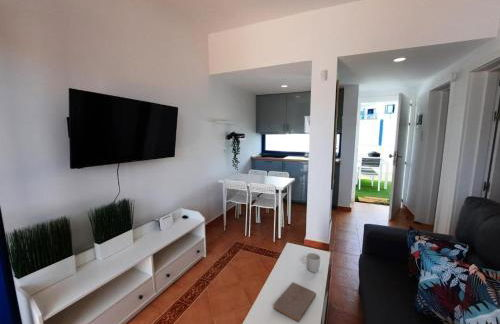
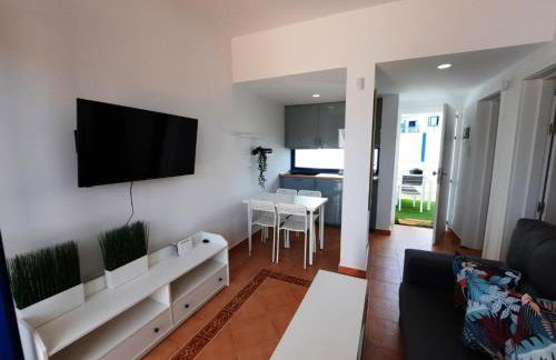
- book [273,281,317,323]
- mug [301,252,321,273]
